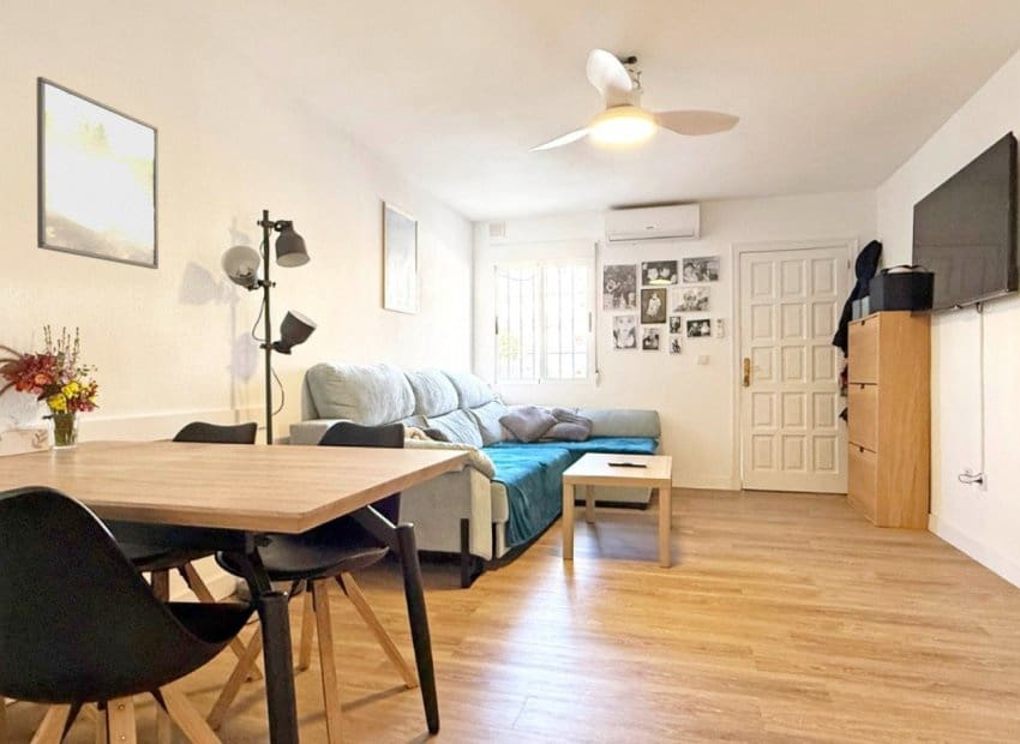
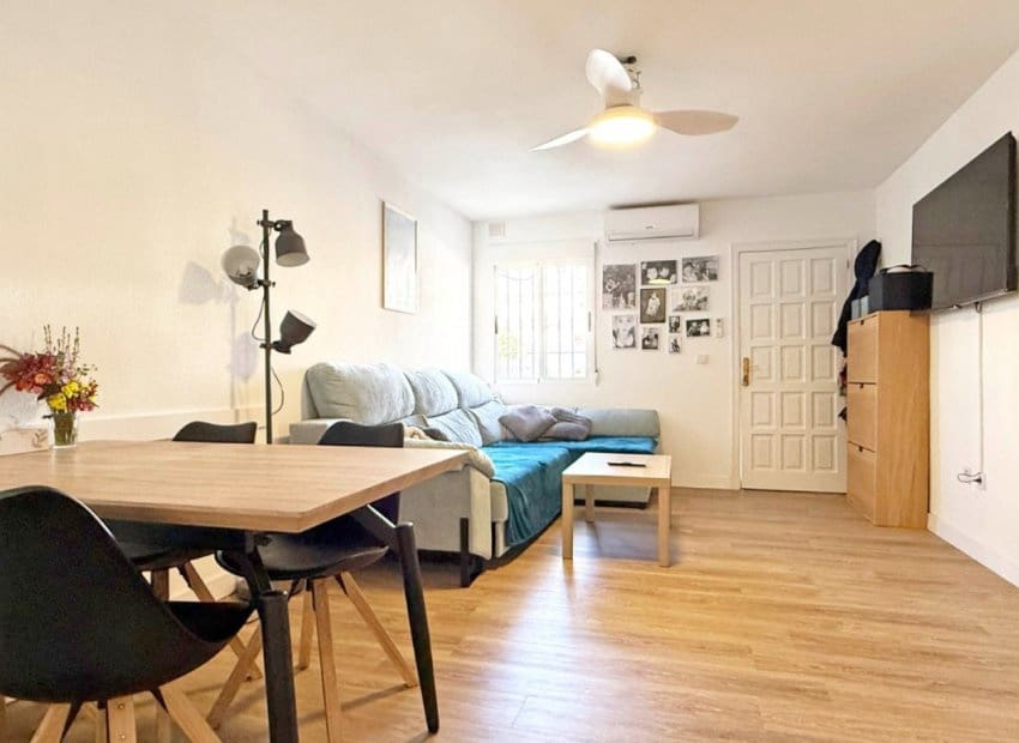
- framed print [36,76,160,270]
